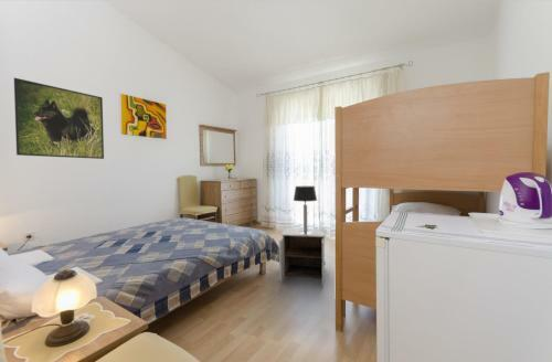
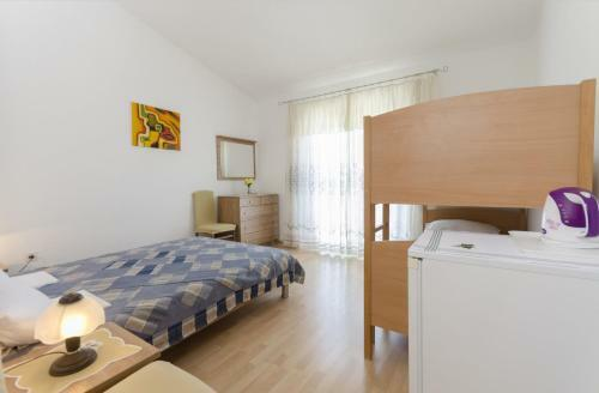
- table lamp [293,184,318,234]
- nightstand [277,226,328,287]
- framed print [13,77,105,160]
